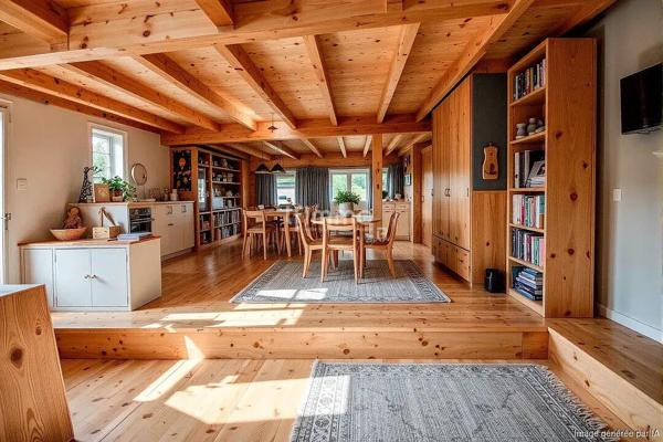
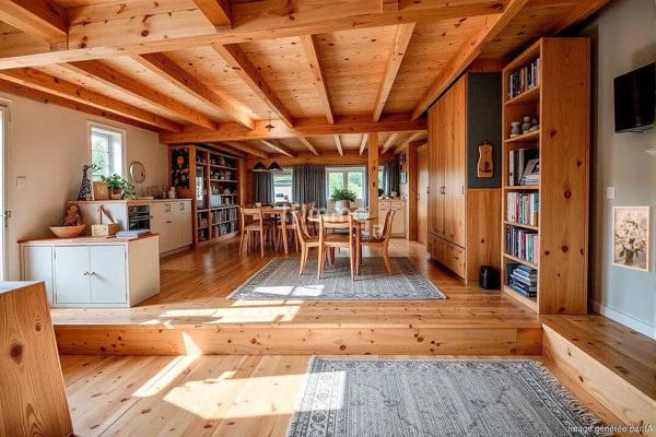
+ wall art [611,205,654,273]
